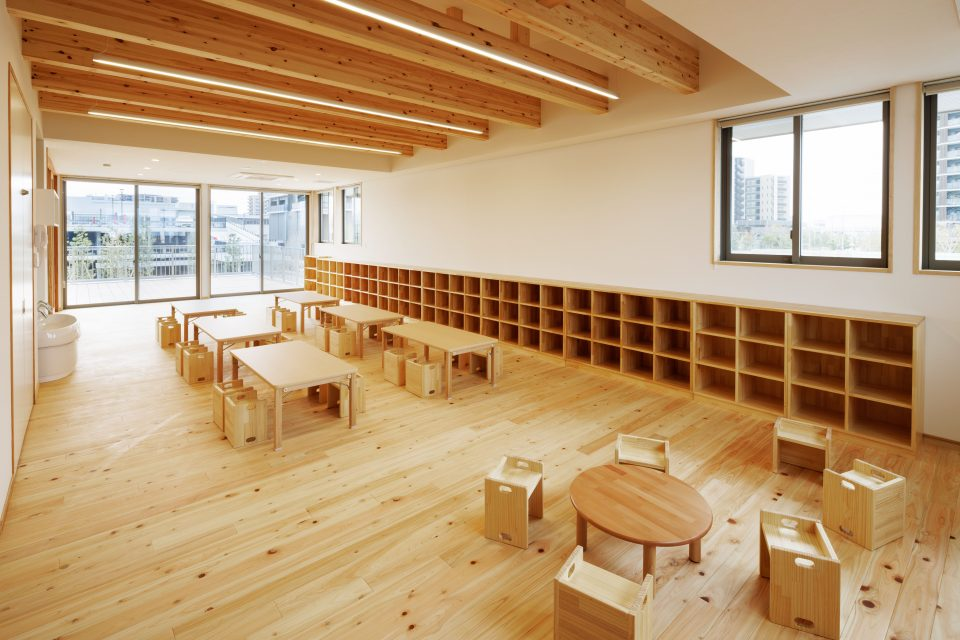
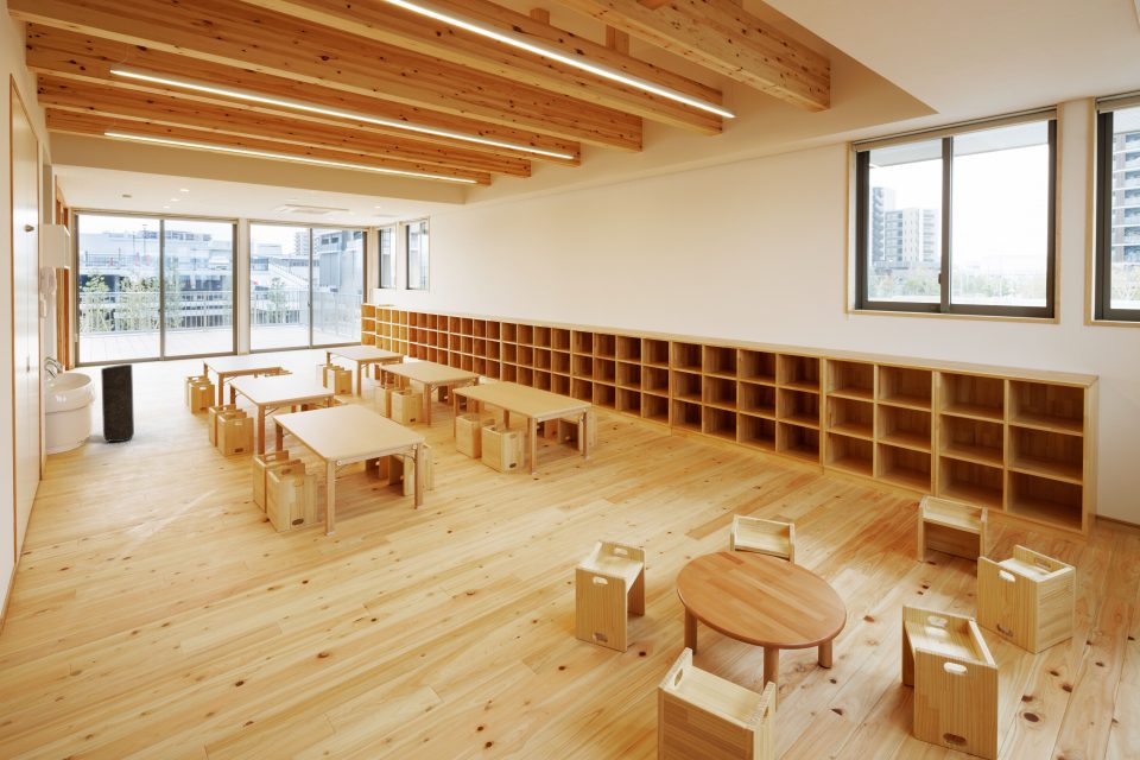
+ trash can [100,363,135,443]
